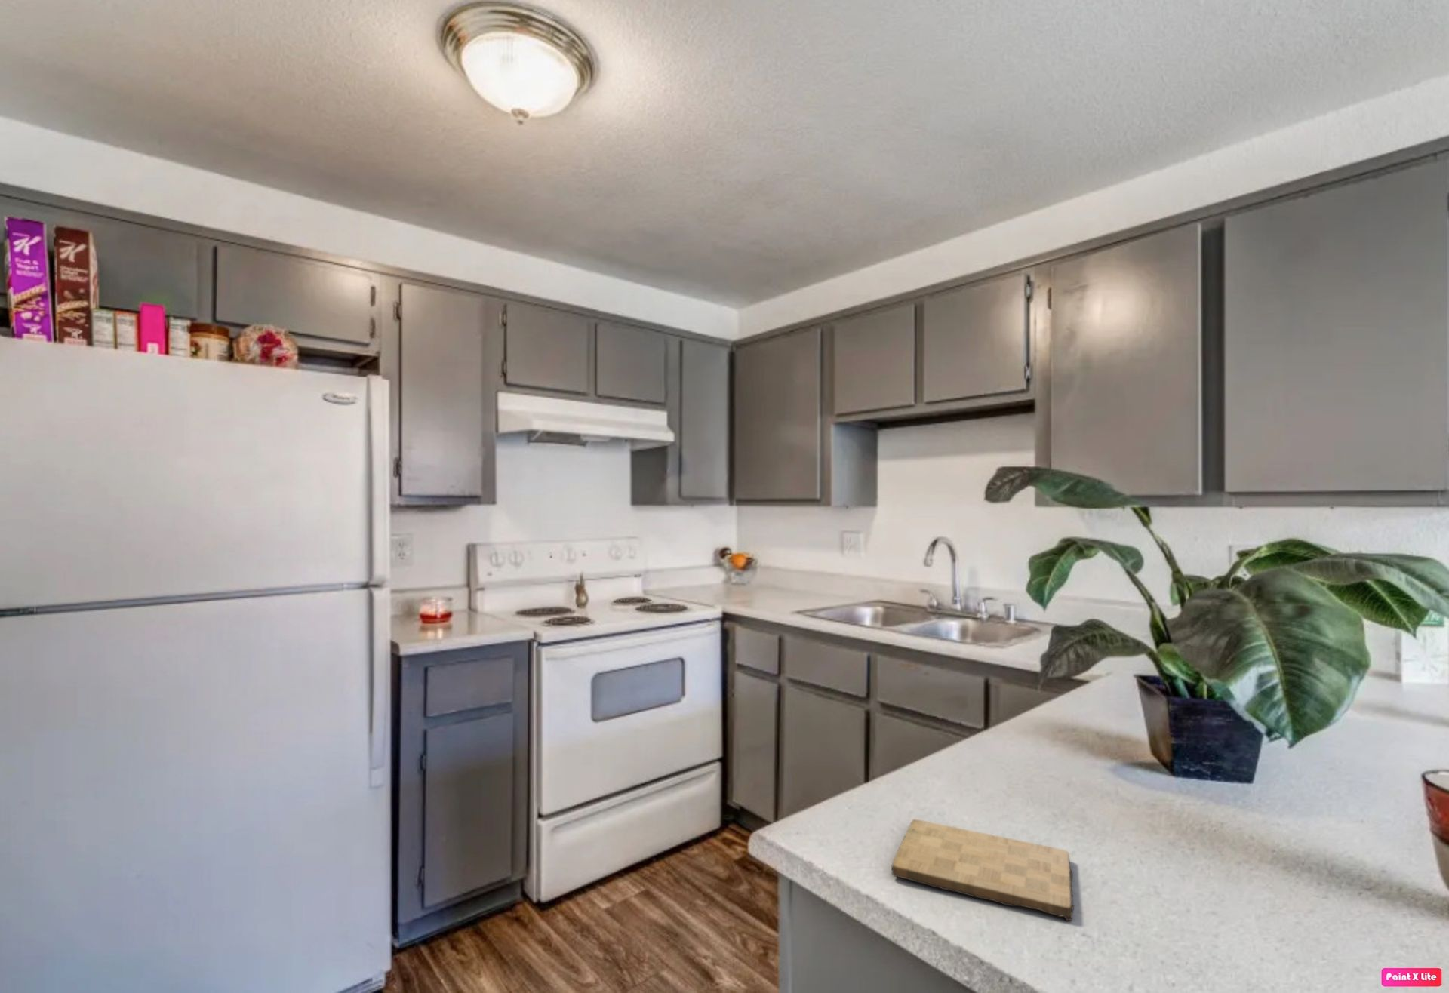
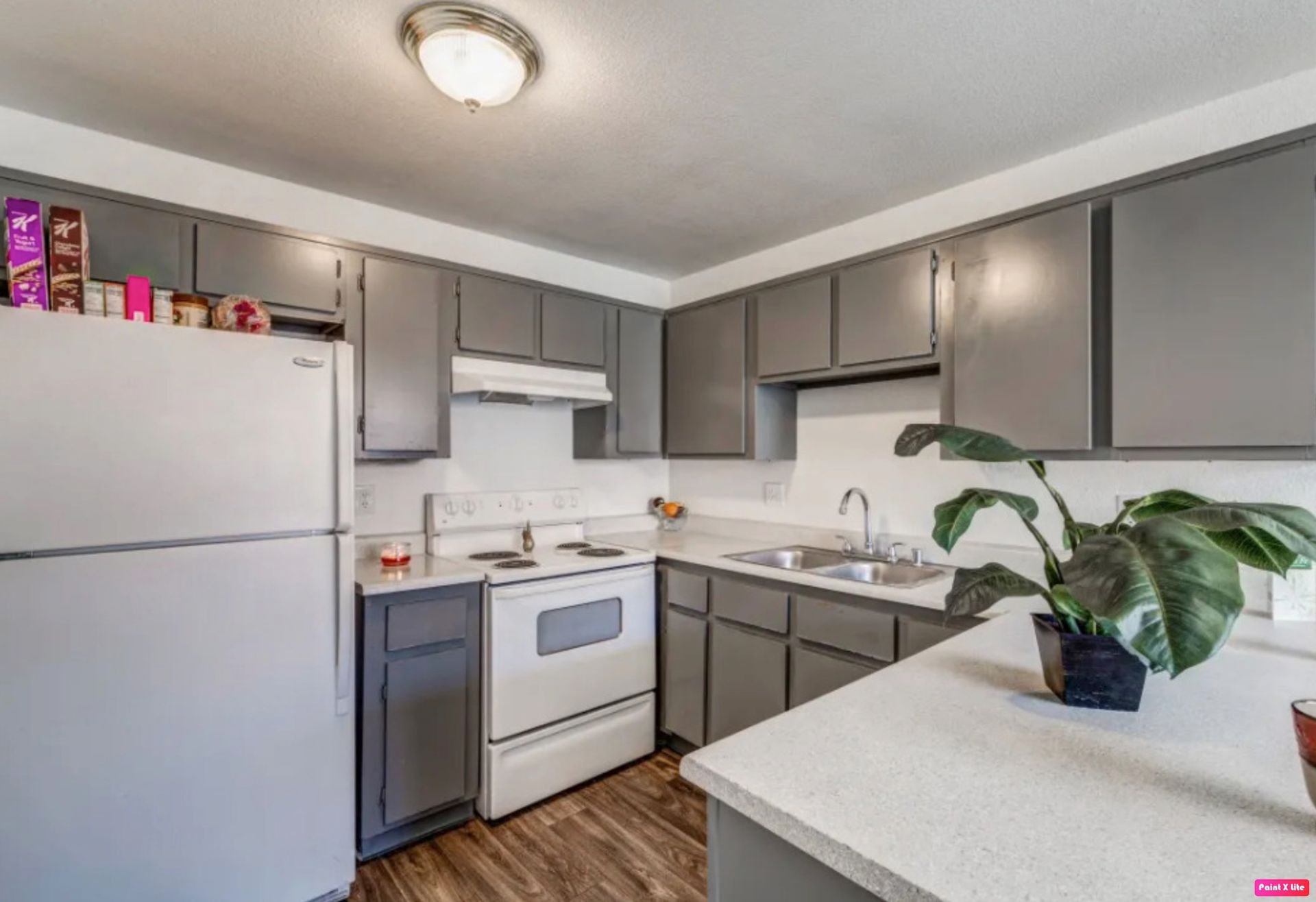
- cutting board [891,819,1075,923]
